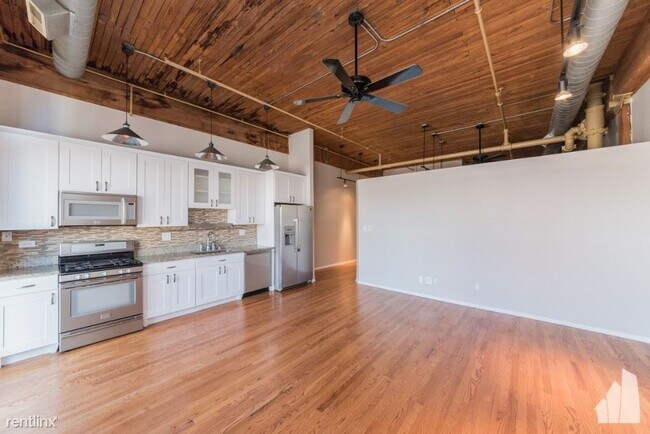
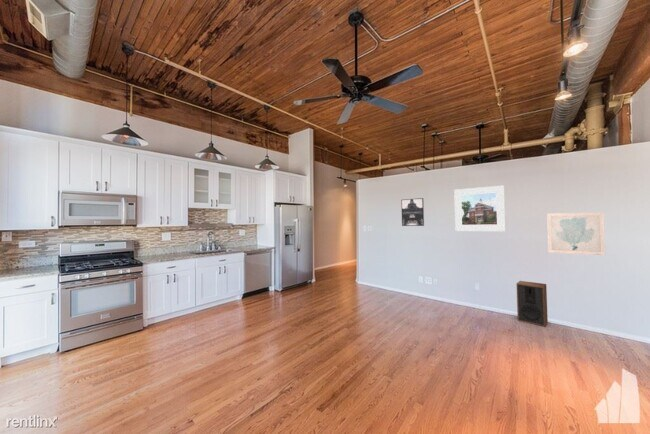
+ wall art [546,211,606,256]
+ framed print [453,184,506,232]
+ wall art [400,197,425,227]
+ speaker [516,280,549,327]
